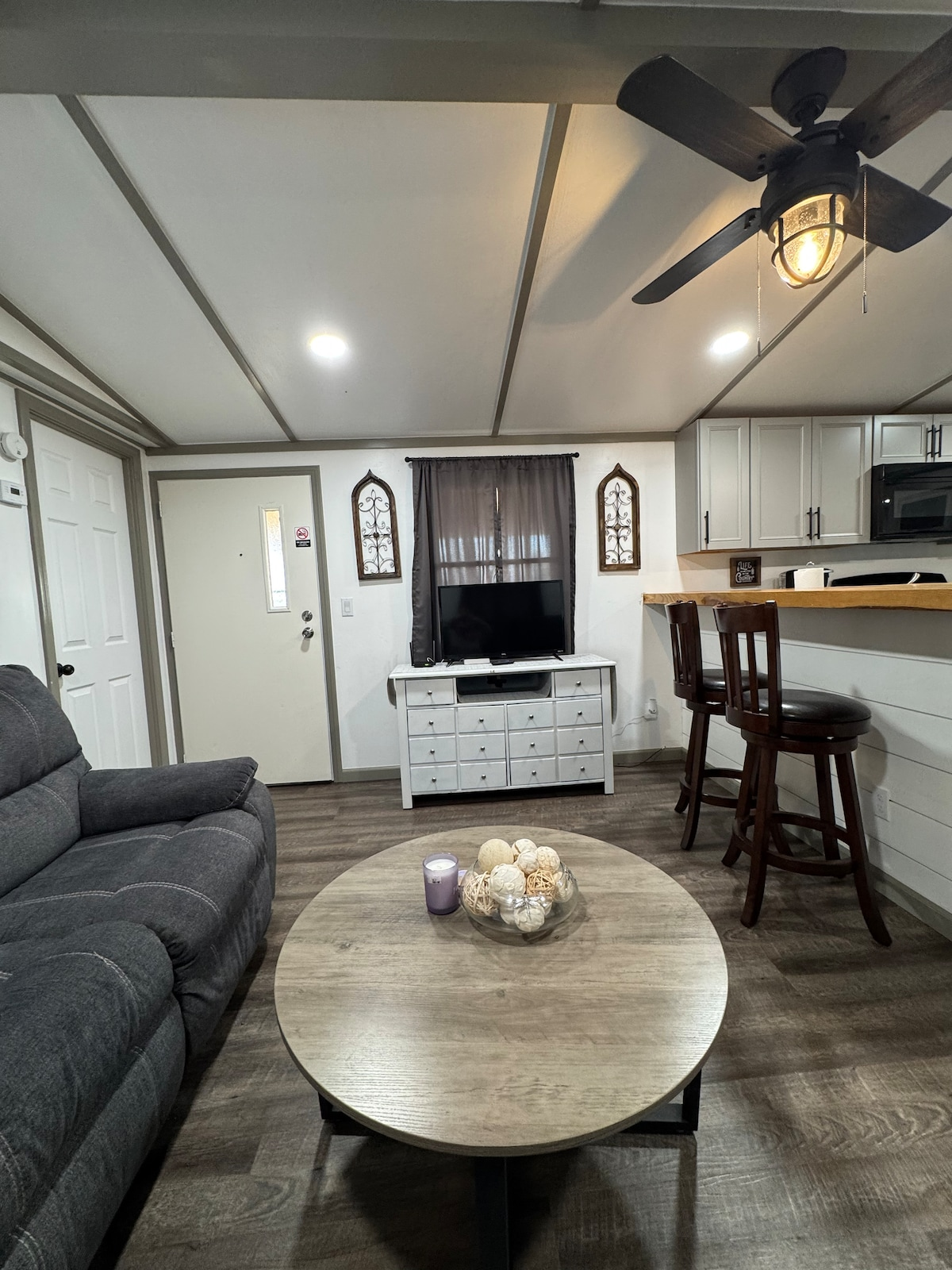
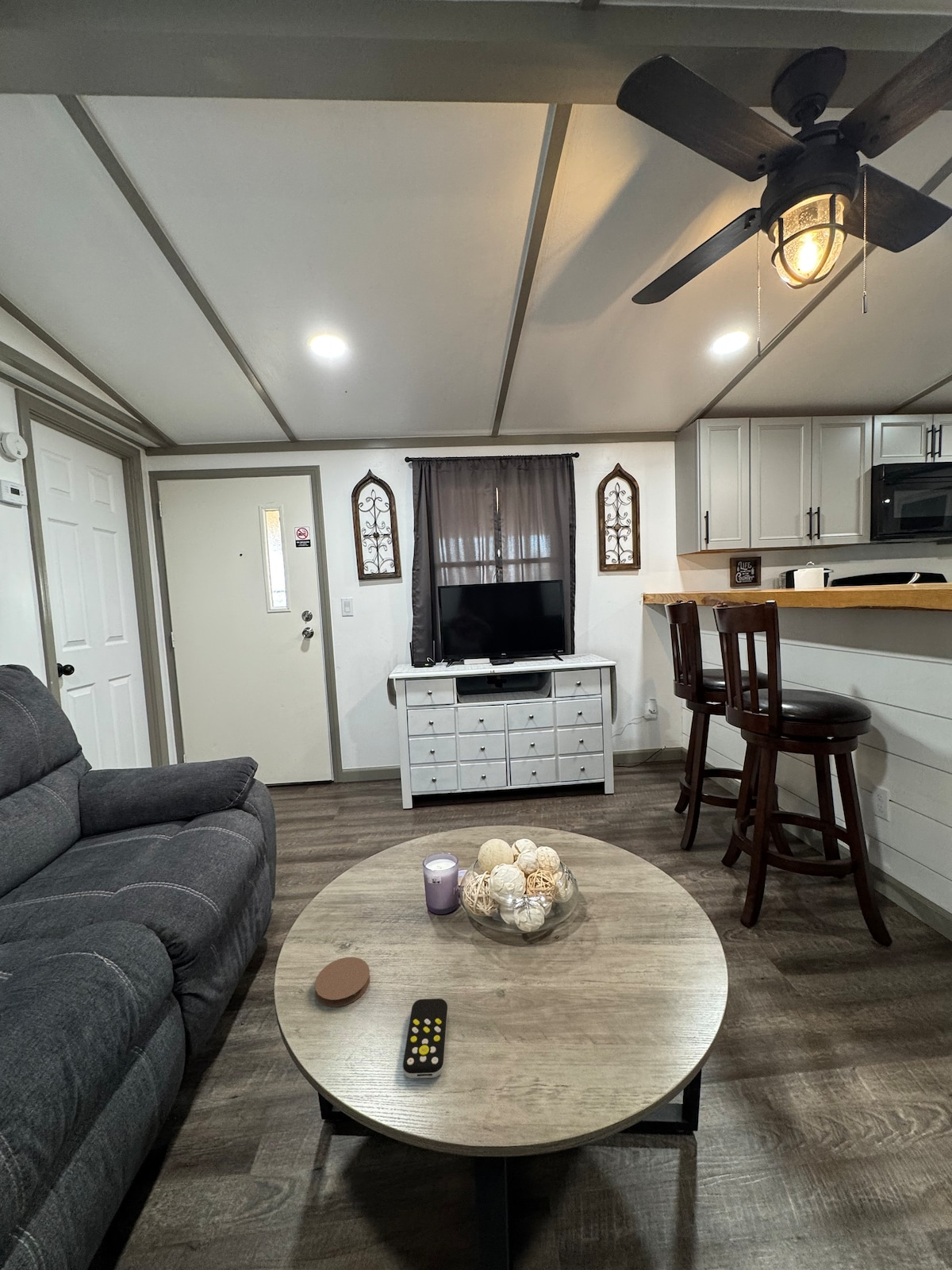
+ coaster [314,956,371,1007]
+ remote control [402,998,448,1079]
